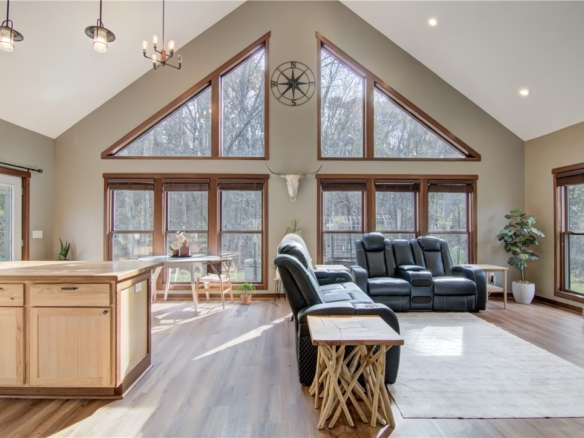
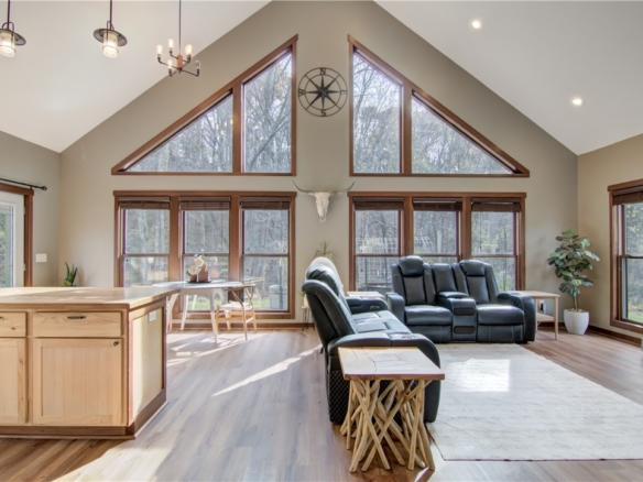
- potted plant [237,281,258,305]
